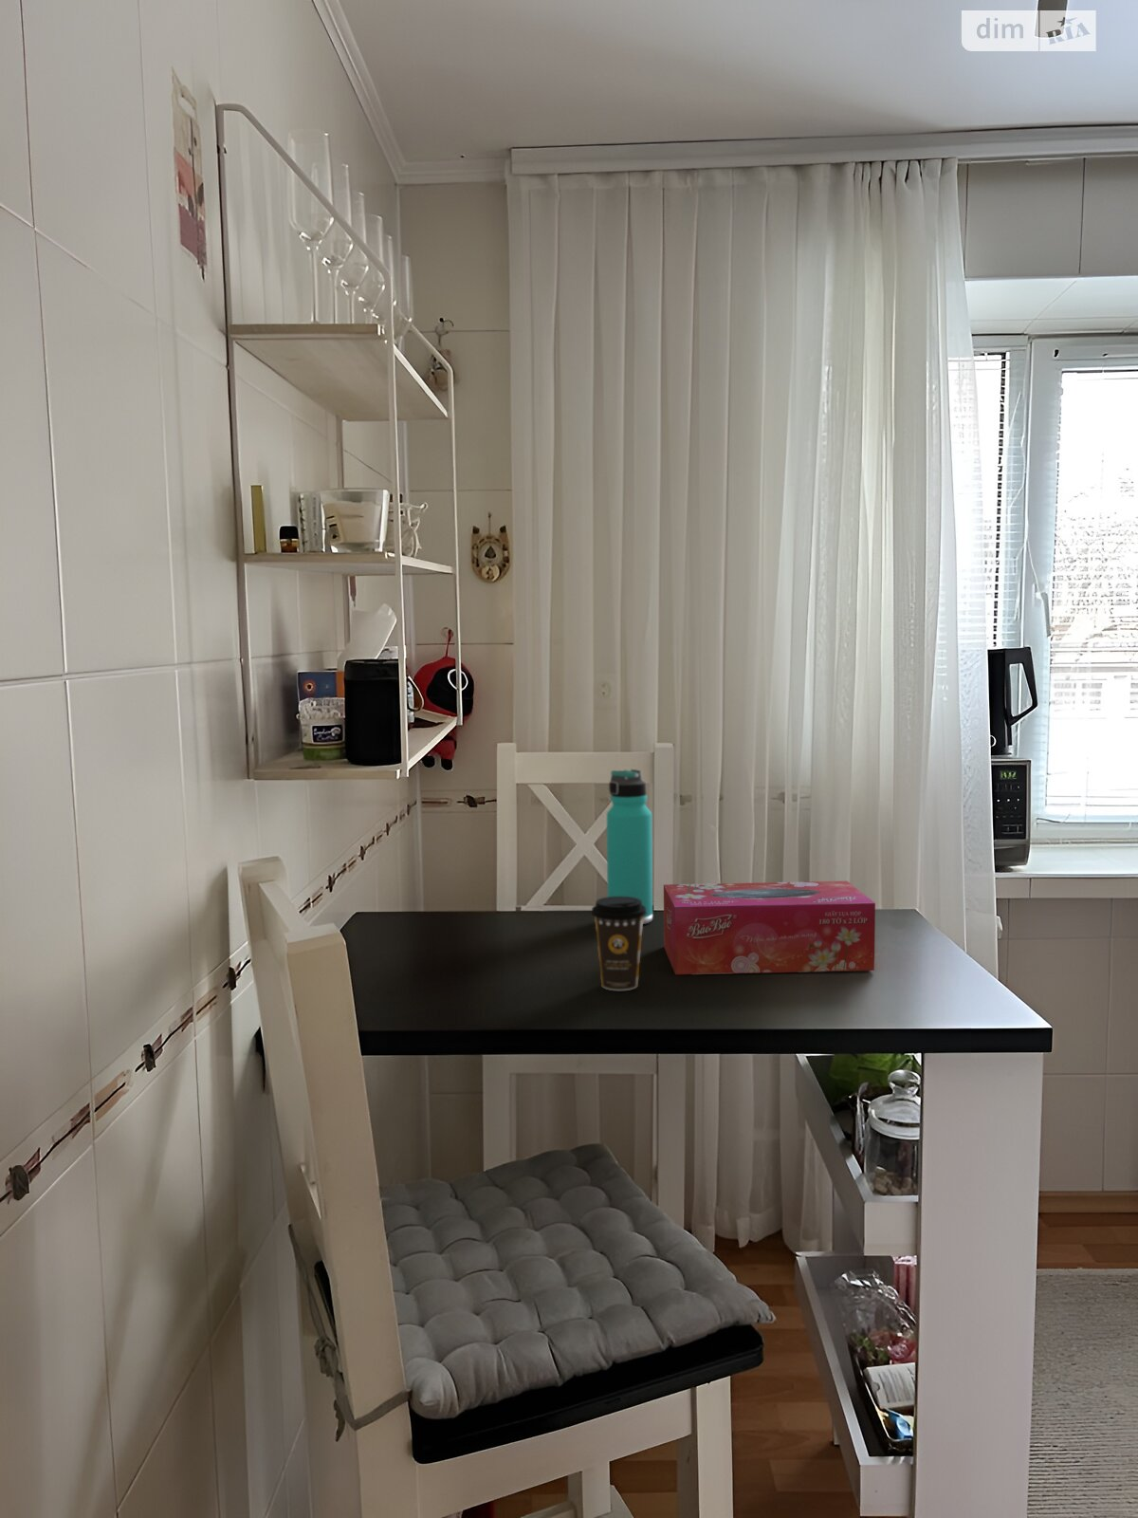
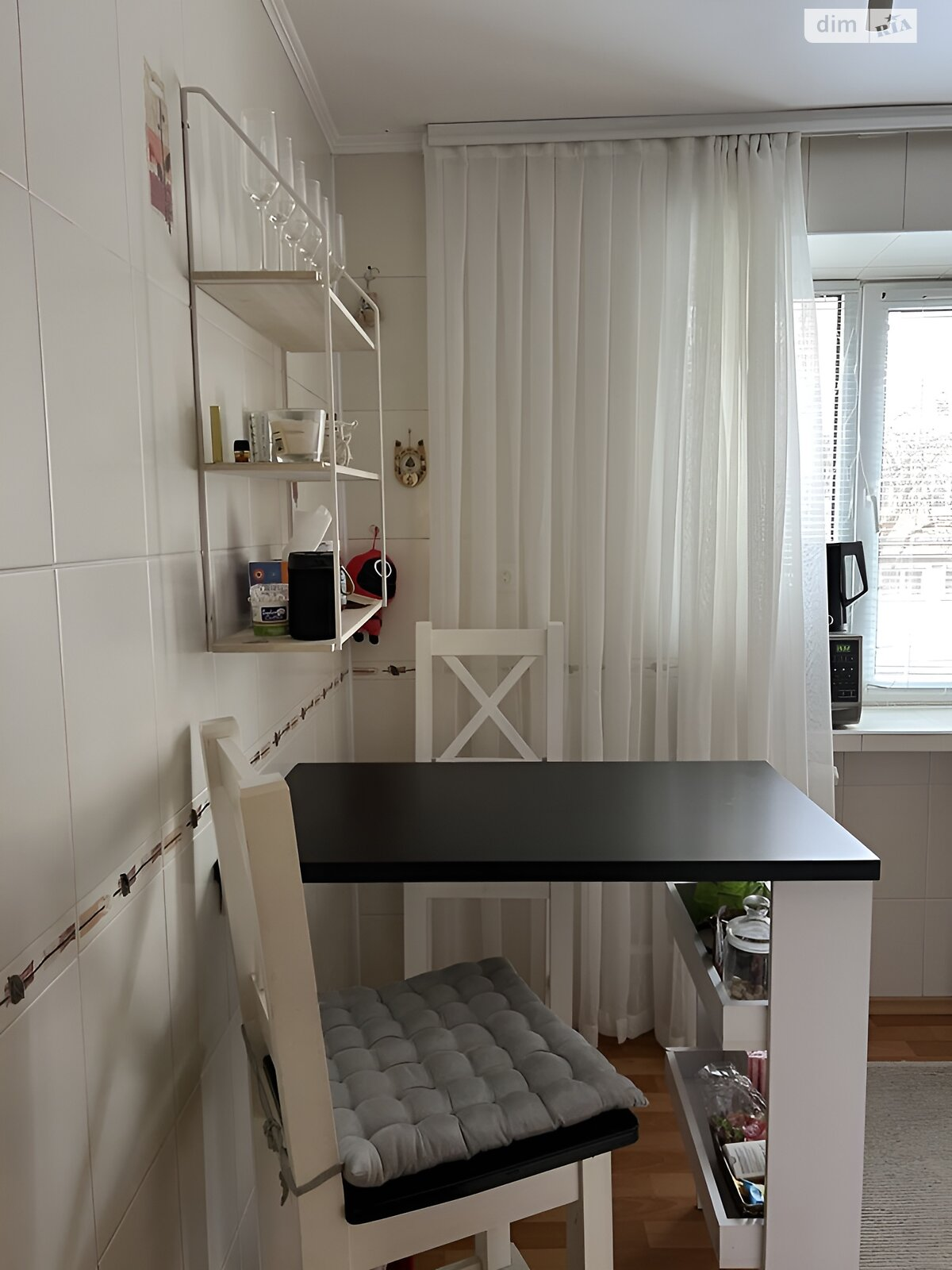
- thermos bottle [606,769,654,925]
- coffee cup [589,896,647,991]
- tissue box [663,881,876,975]
